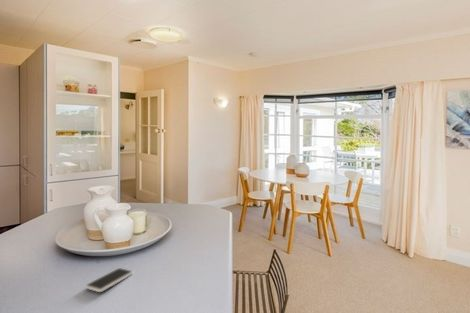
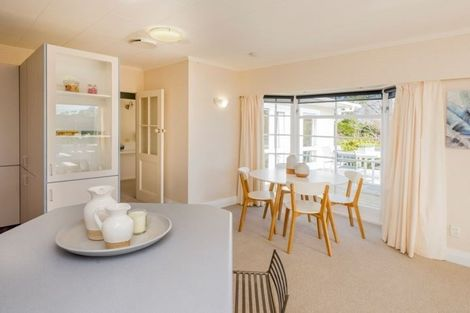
- smartphone [84,267,134,293]
